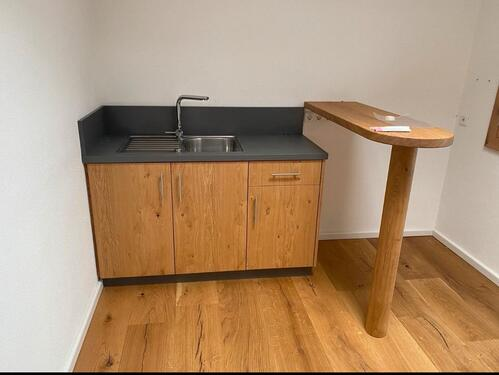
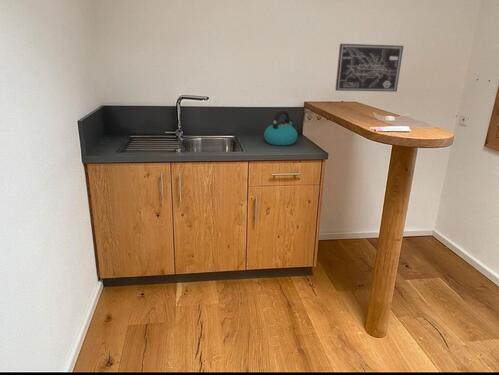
+ wall art [334,43,404,93]
+ kettle [263,110,298,146]
